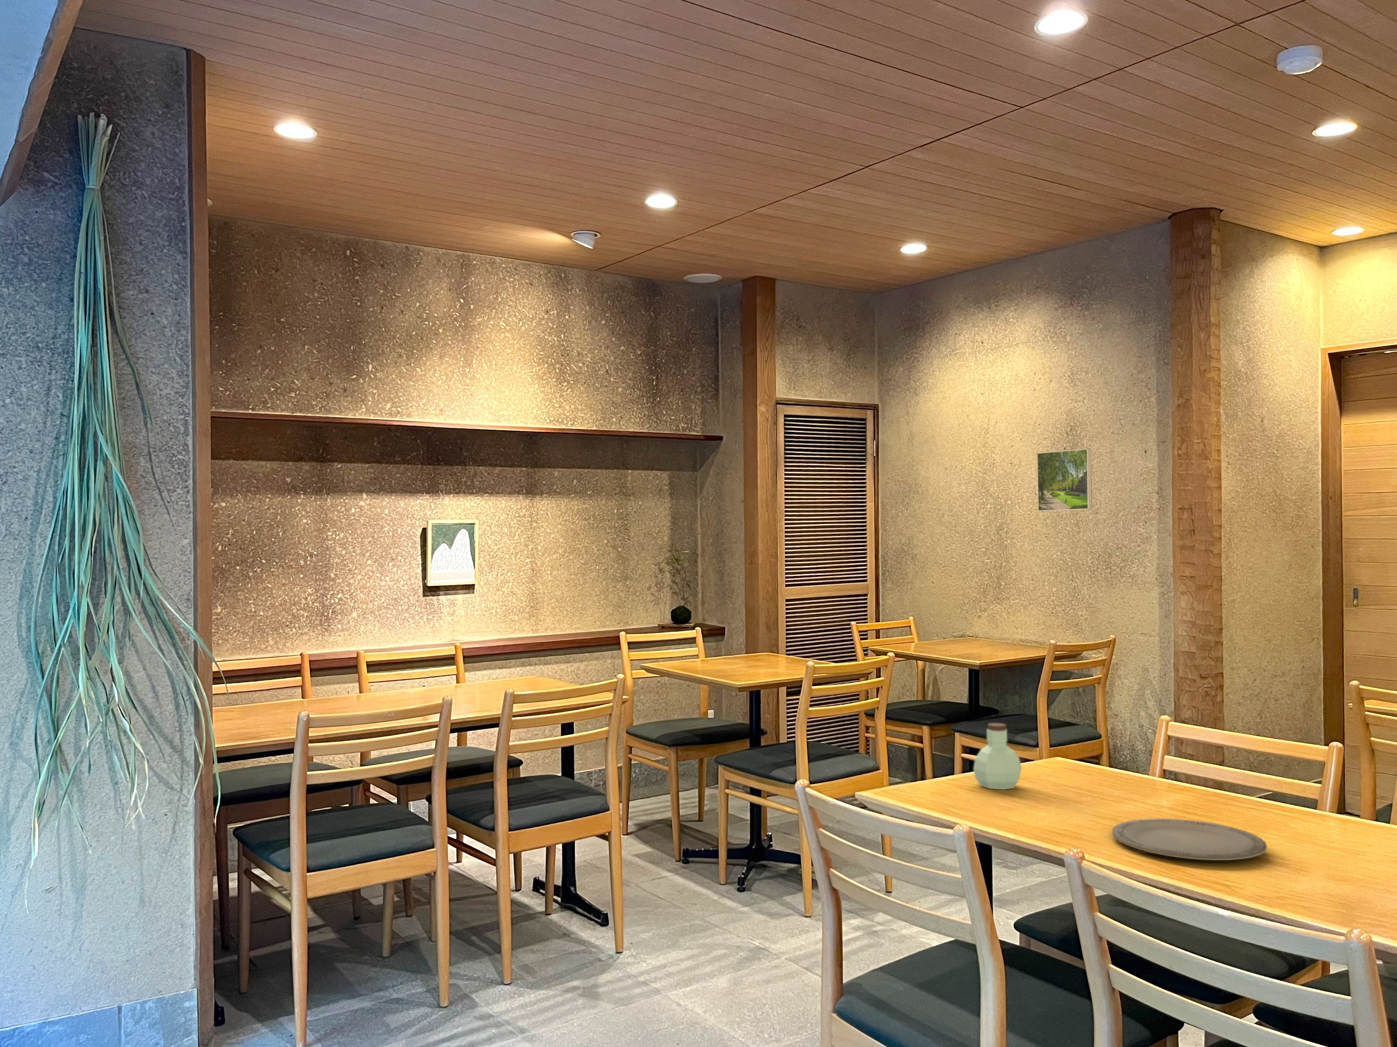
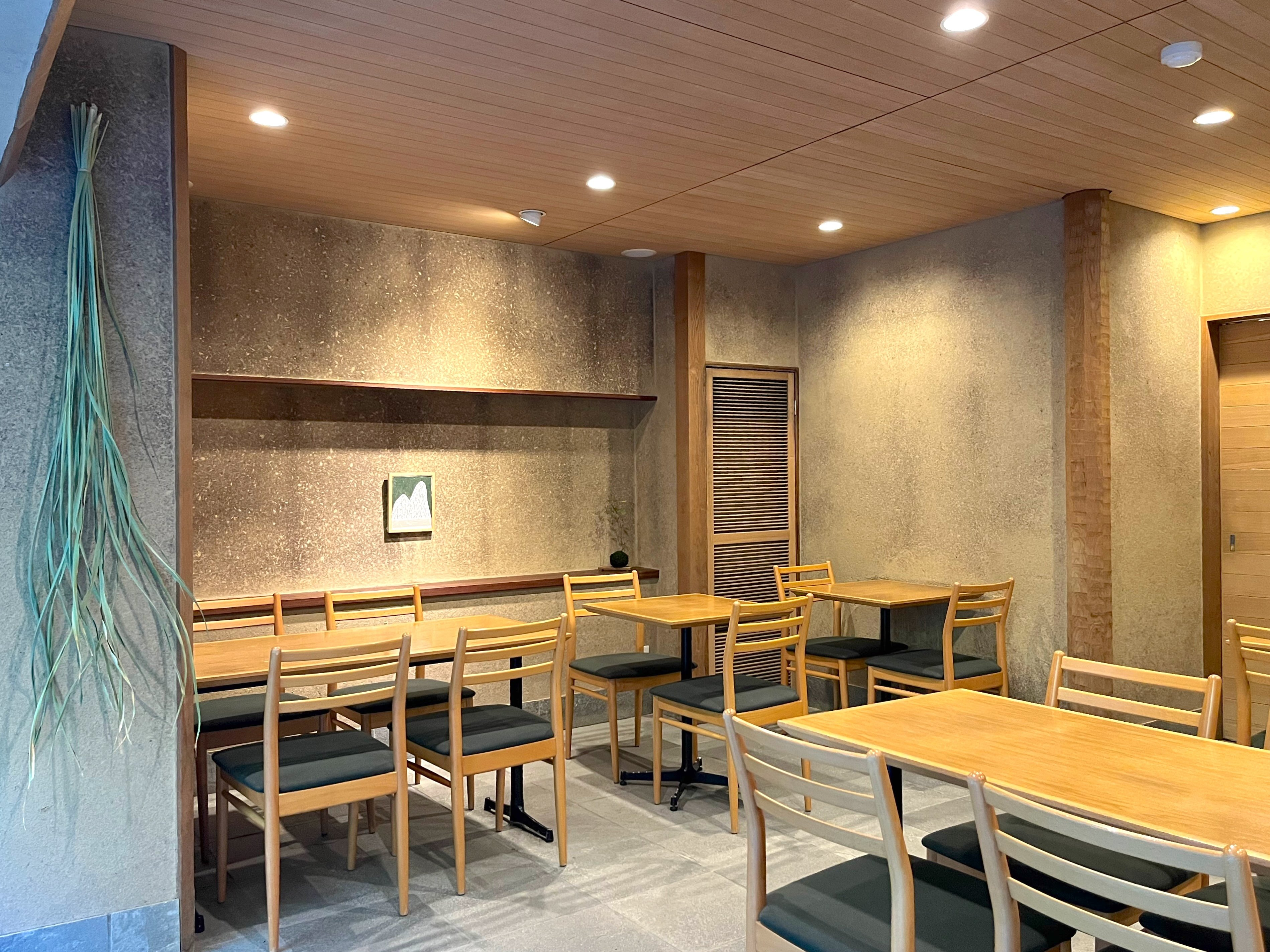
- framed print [1036,448,1092,511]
- jar [972,723,1022,790]
- plate [1112,818,1267,861]
